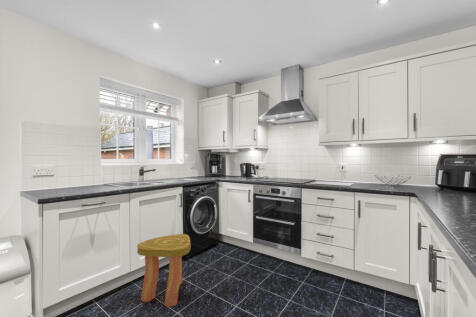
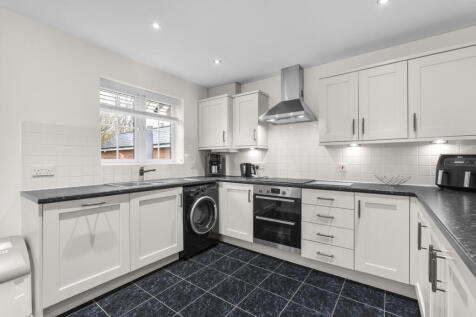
- stool [136,233,192,308]
